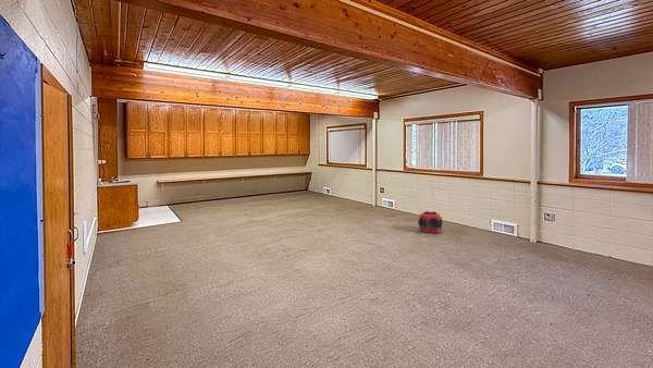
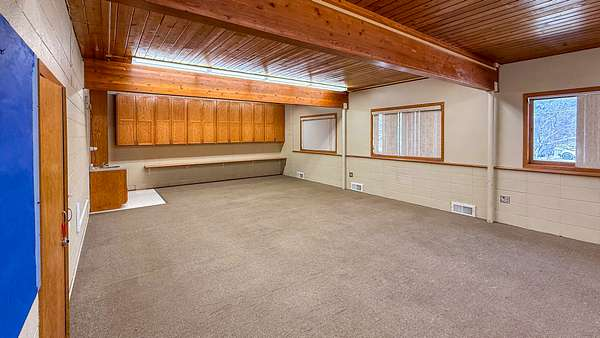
- speaker [417,210,443,234]
